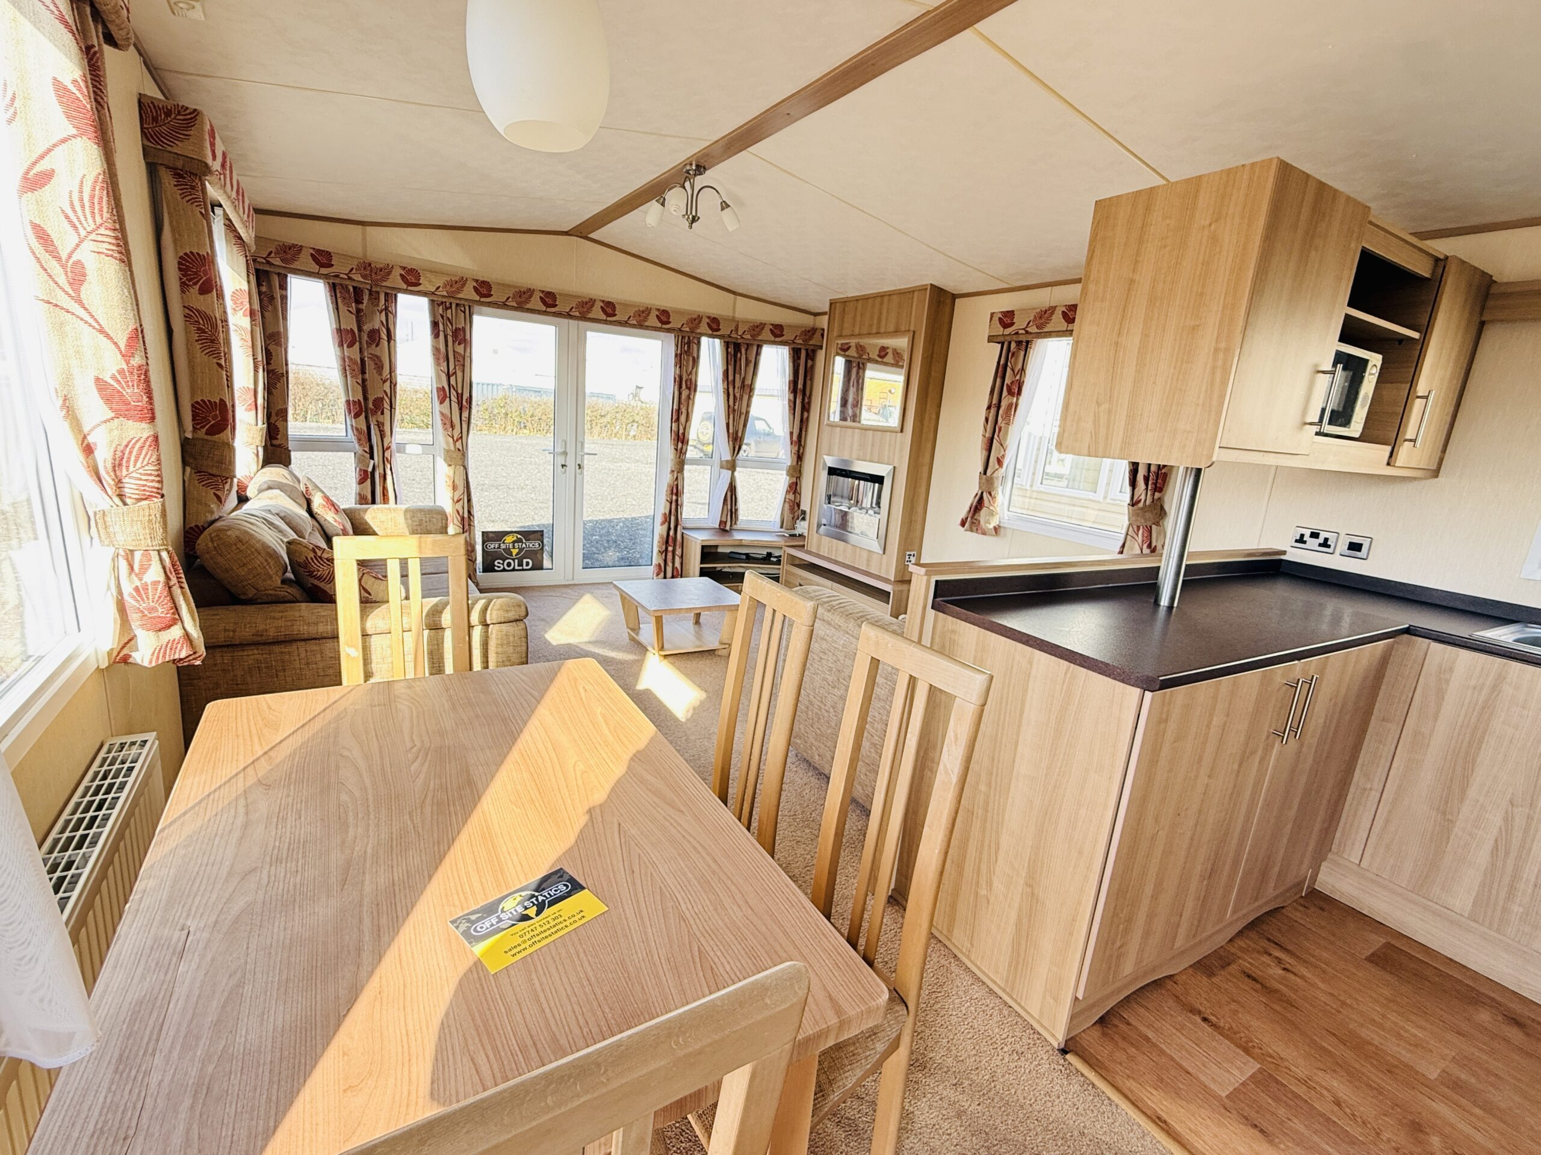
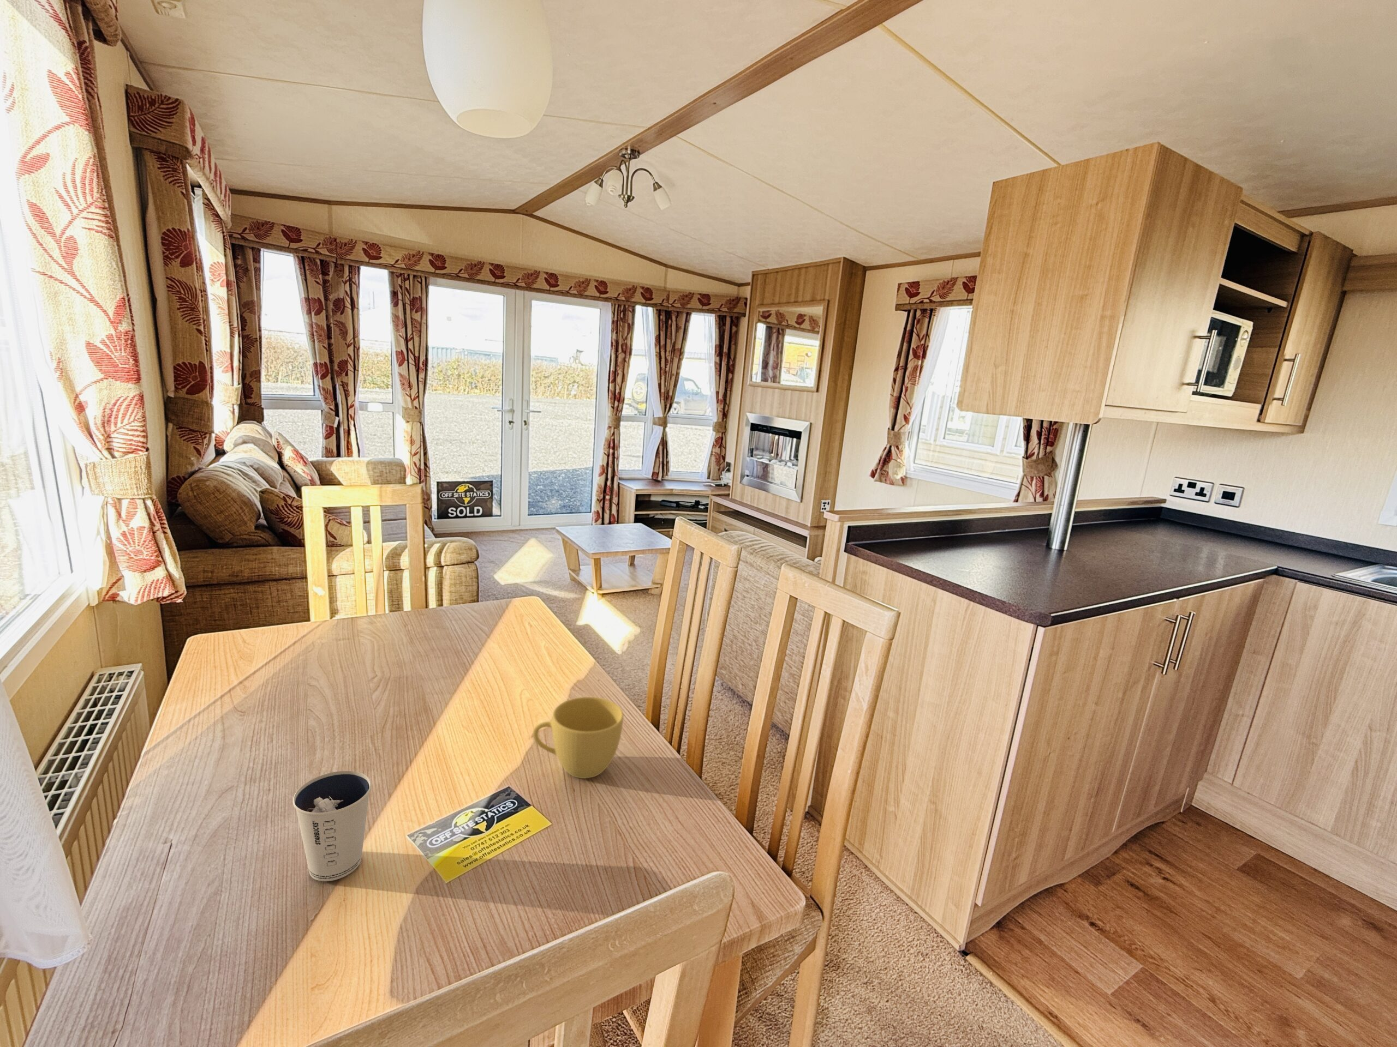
+ cup [532,696,625,780]
+ dixie cup [293,771,372,882]
